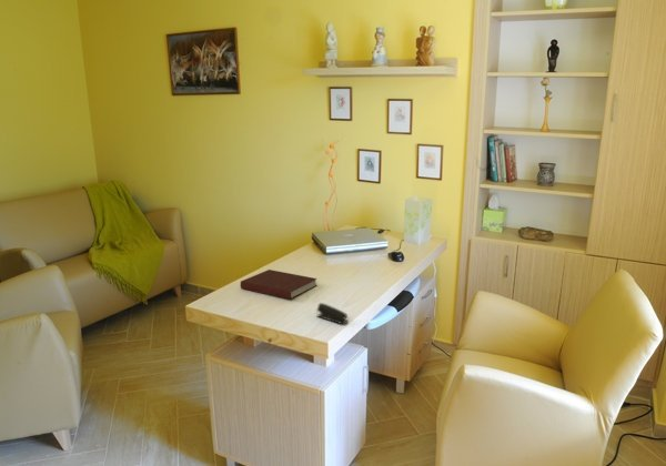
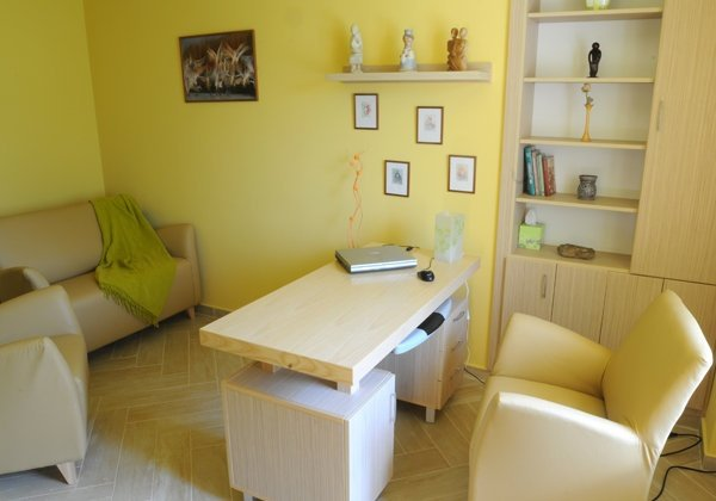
- stapler [316,302,350,325]
- notebook [240,269,317,301]
